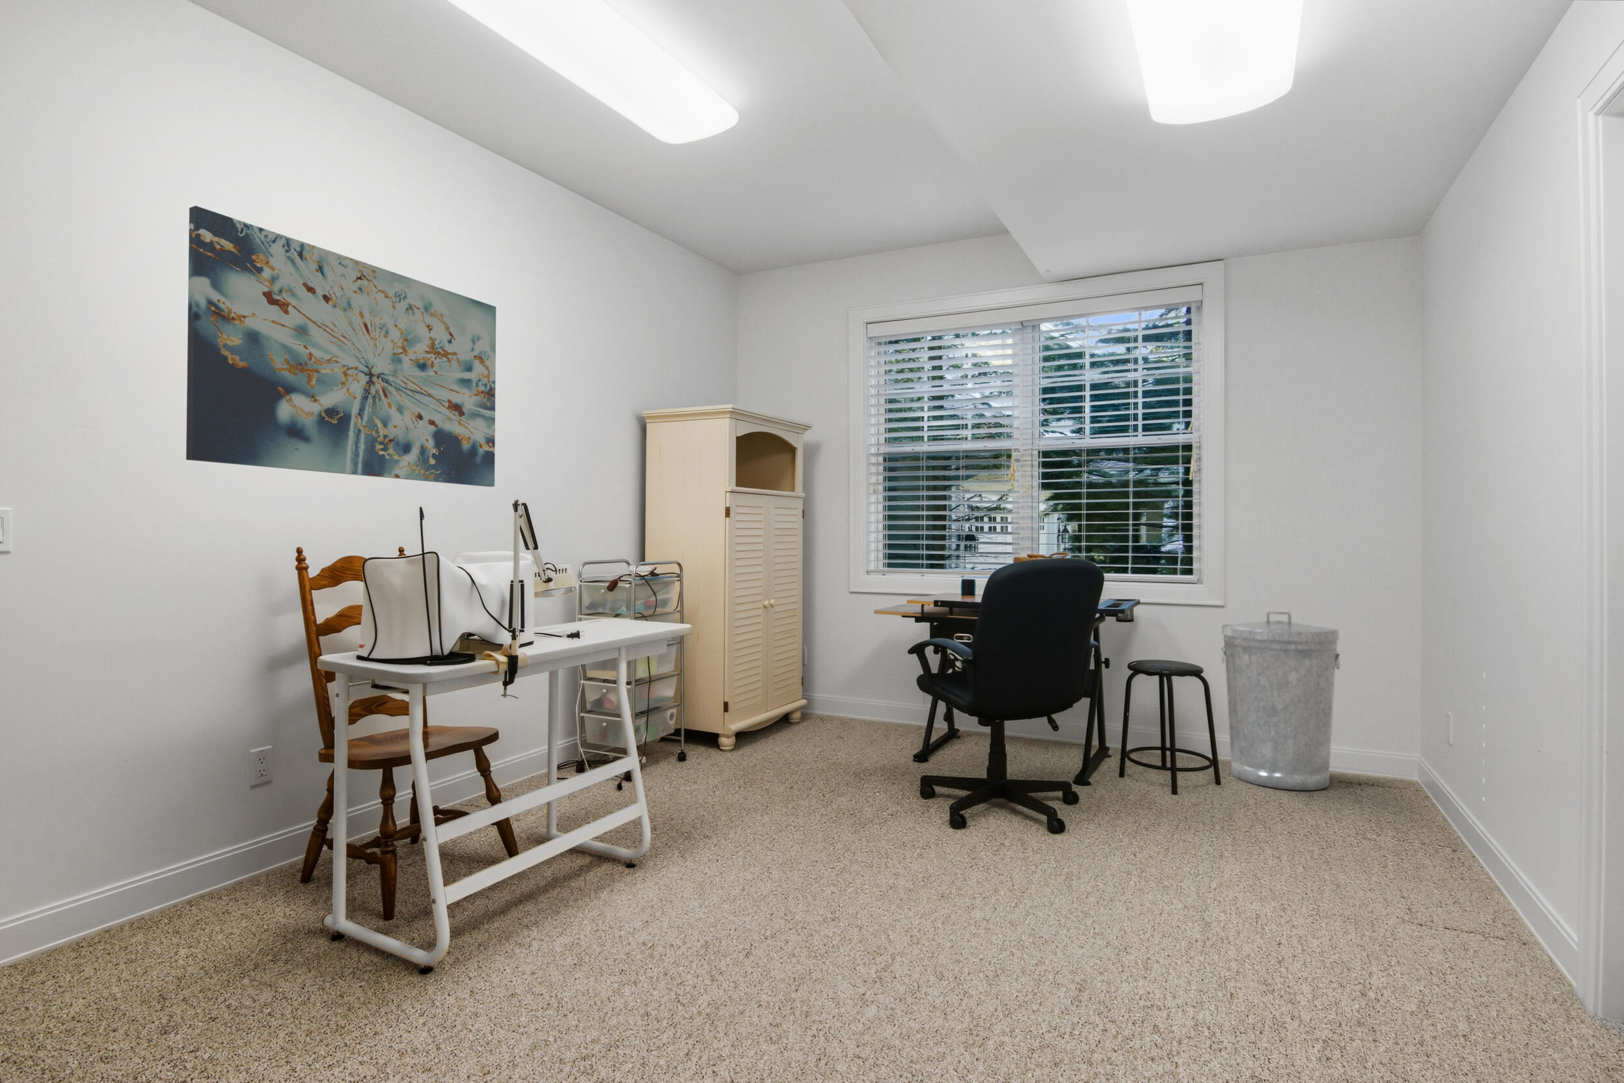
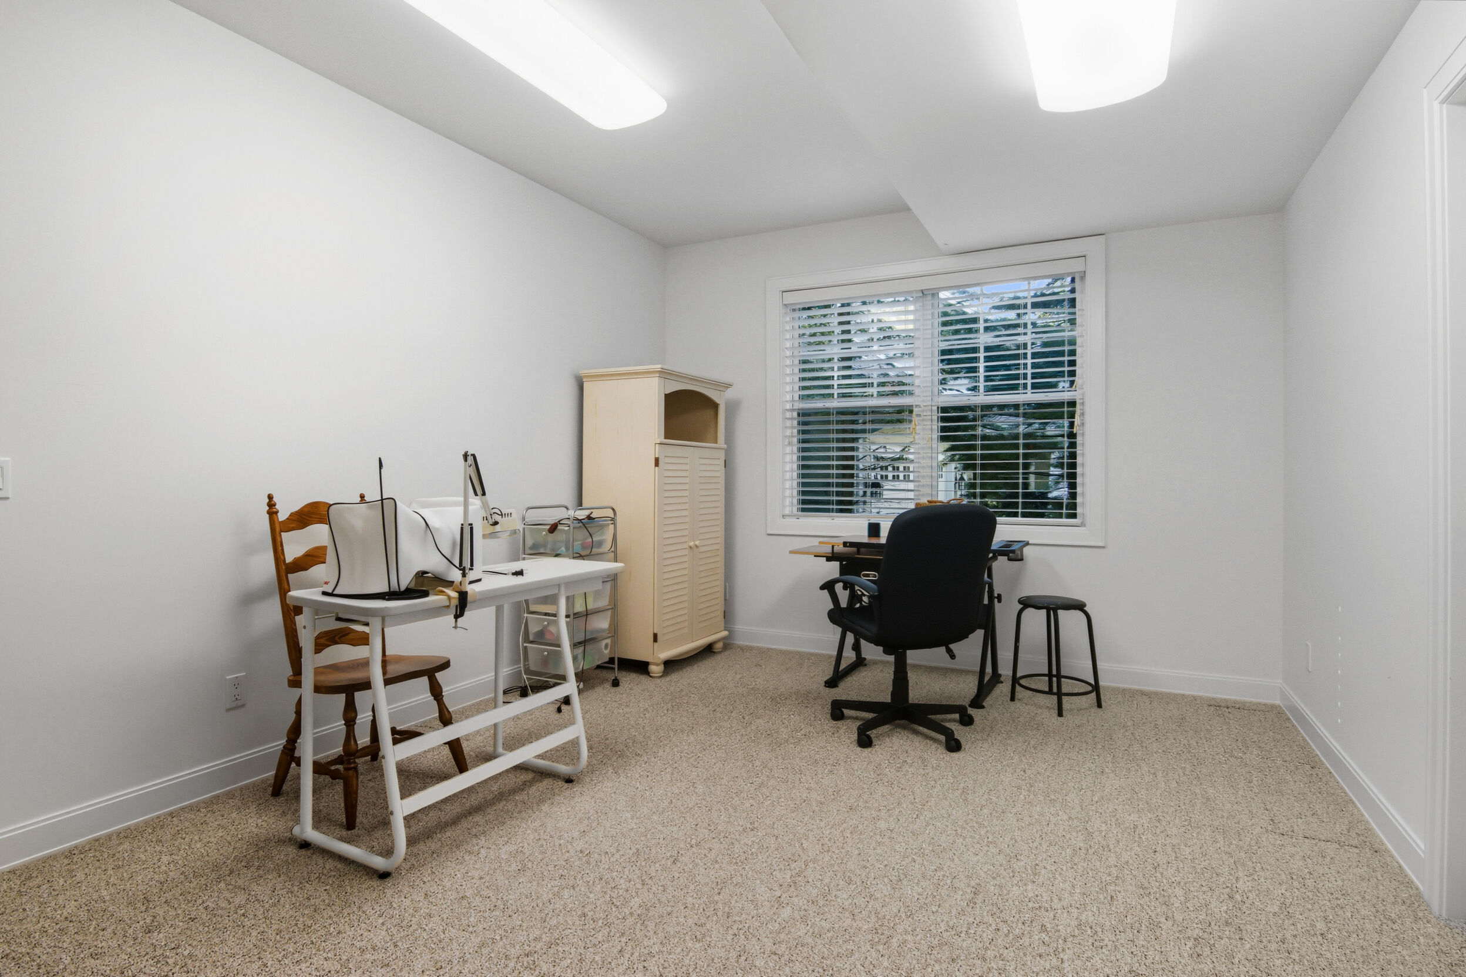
- trash can [1220,612,1340,790]
- wall art [185,205,497,487]
